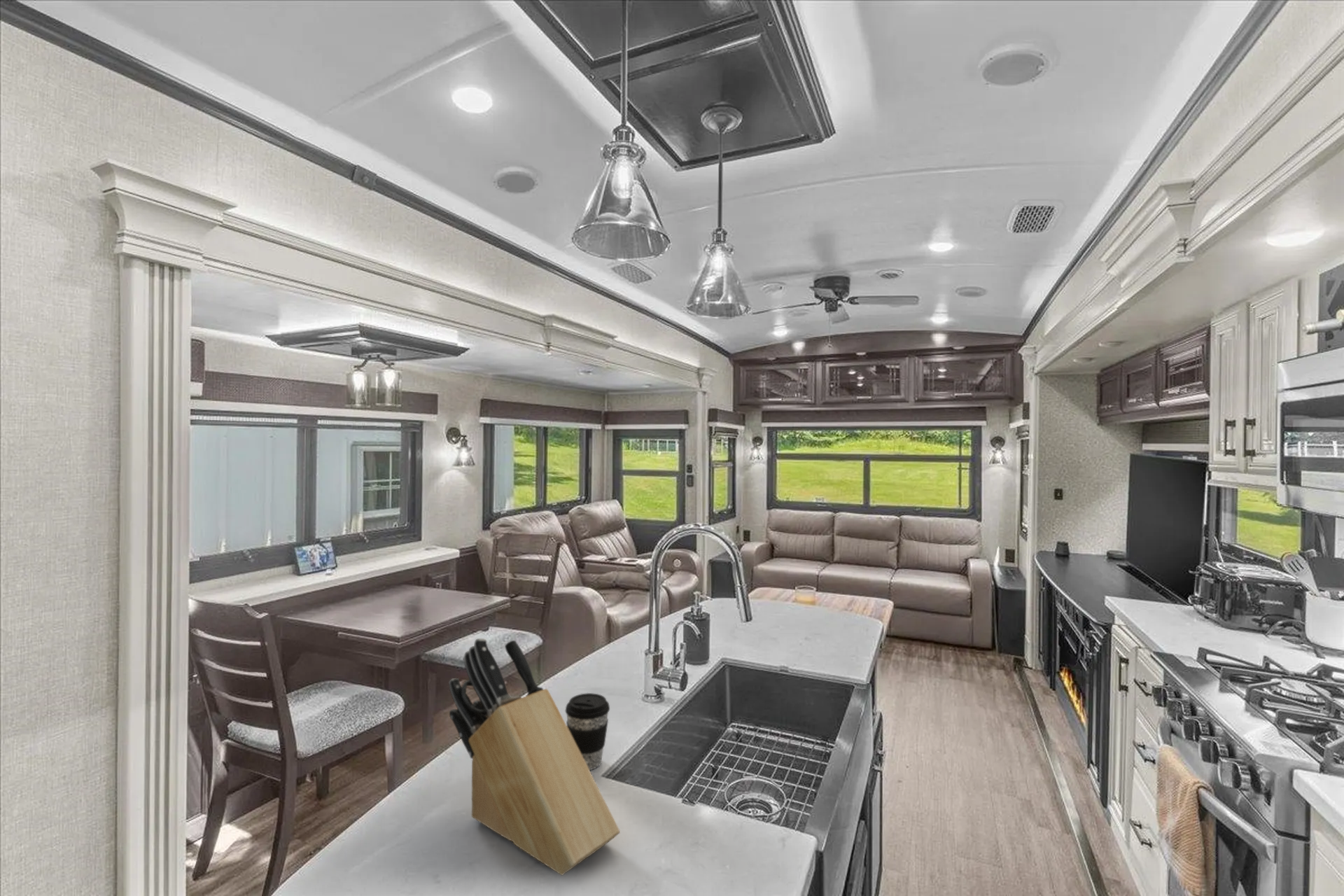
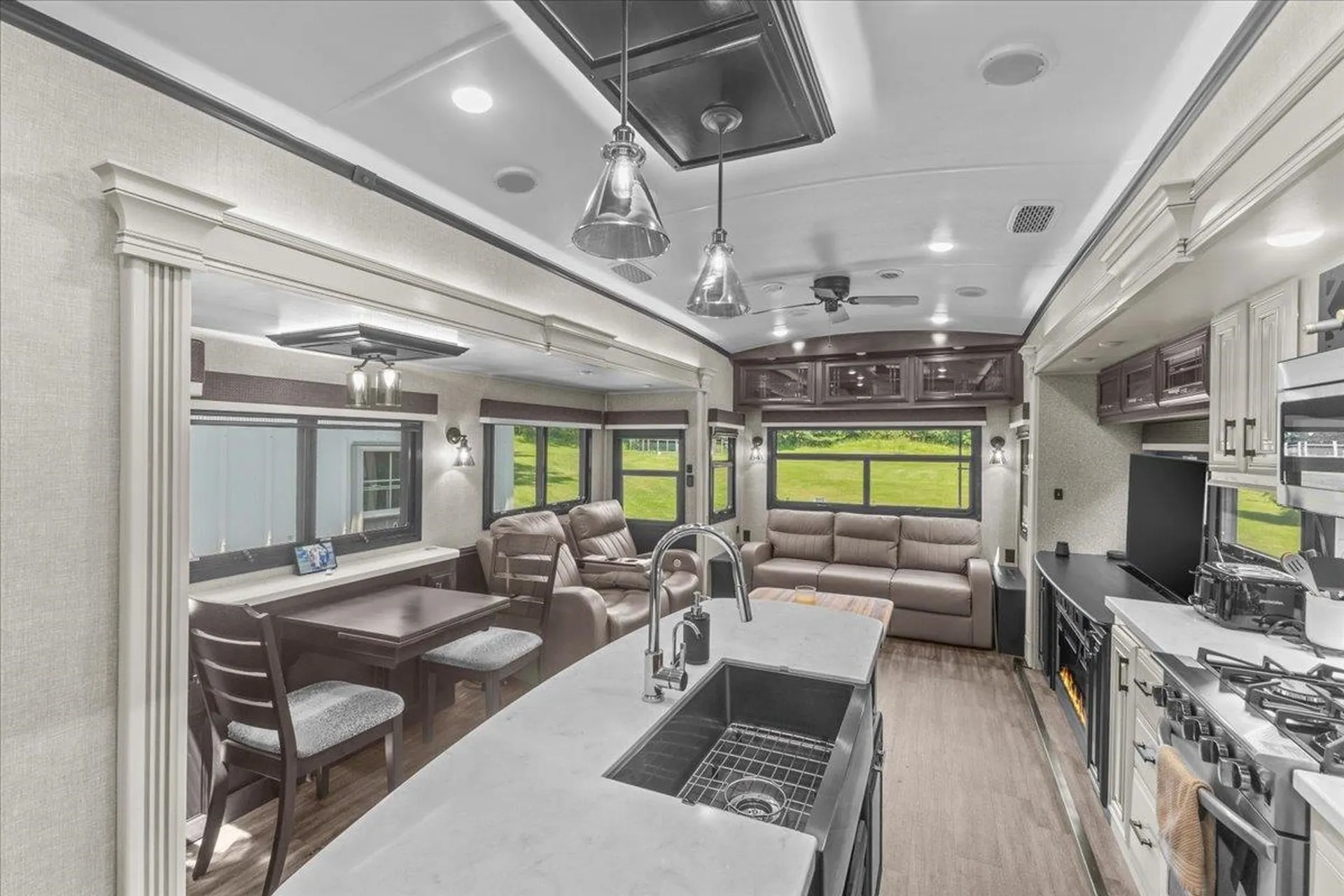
- coffee cup [565,692,610,771]
- knife block [449,638,621,876]
